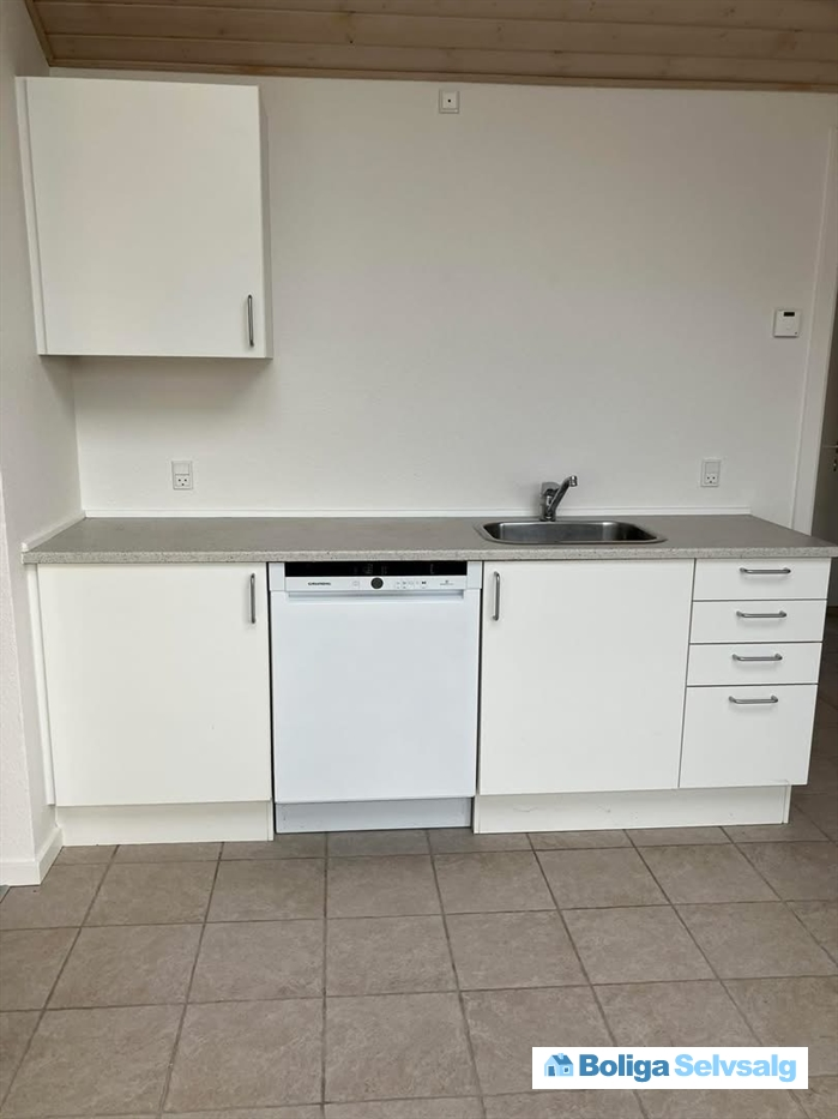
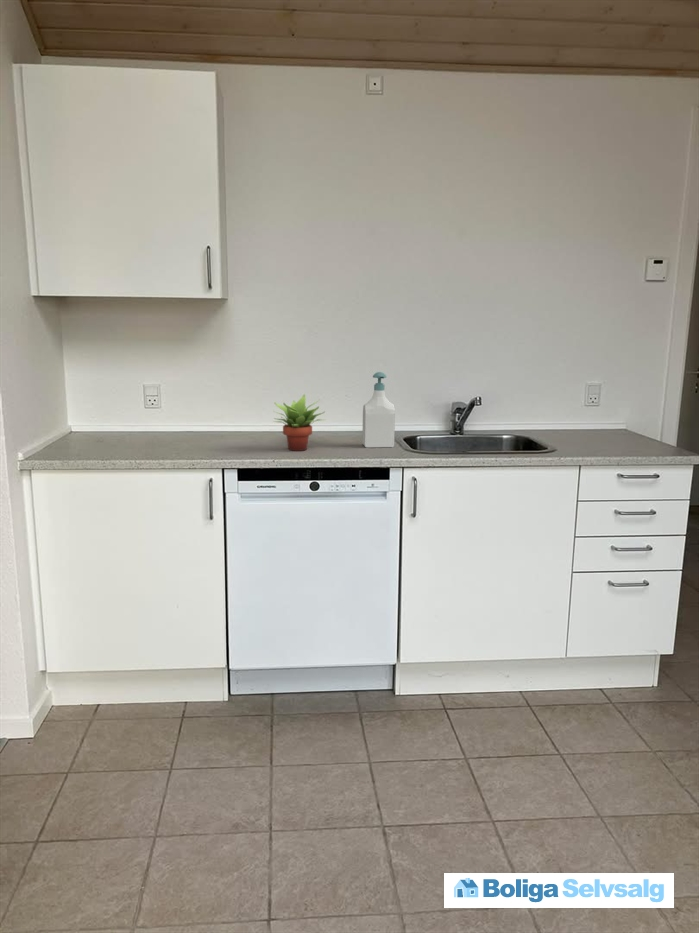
+ succulent plant [272,394,327,452]
+ soap bottle [361,371,396,448]
